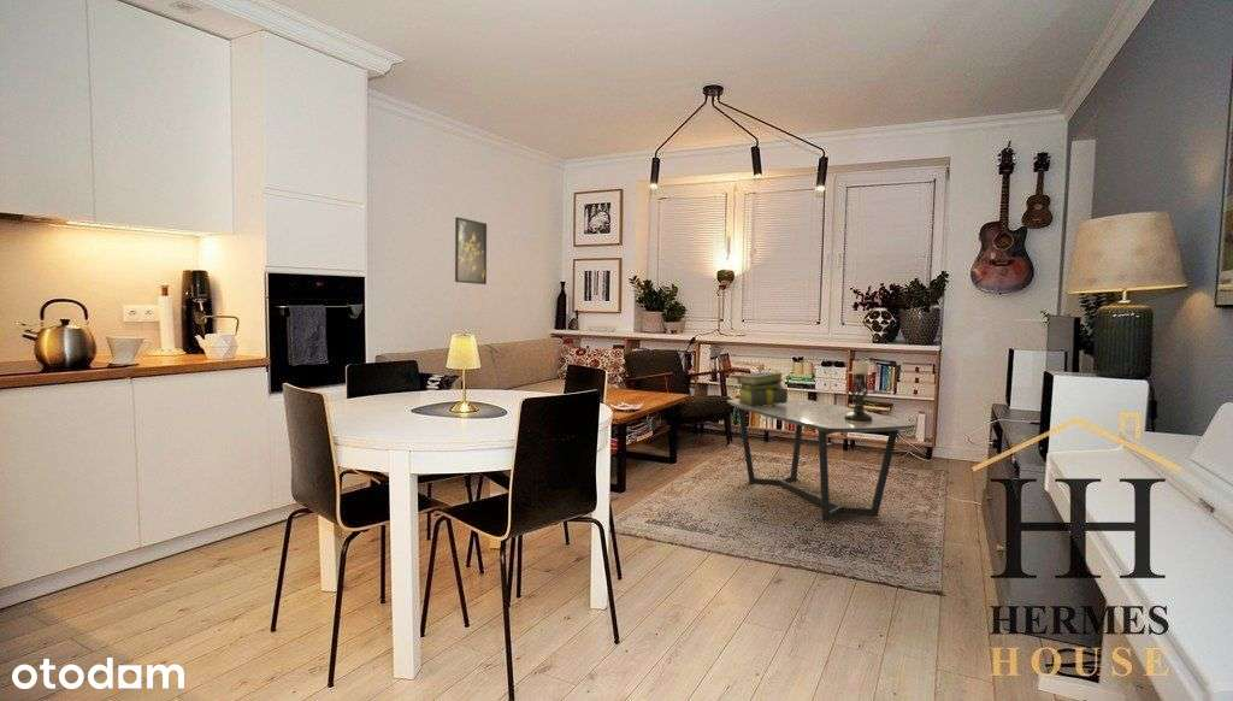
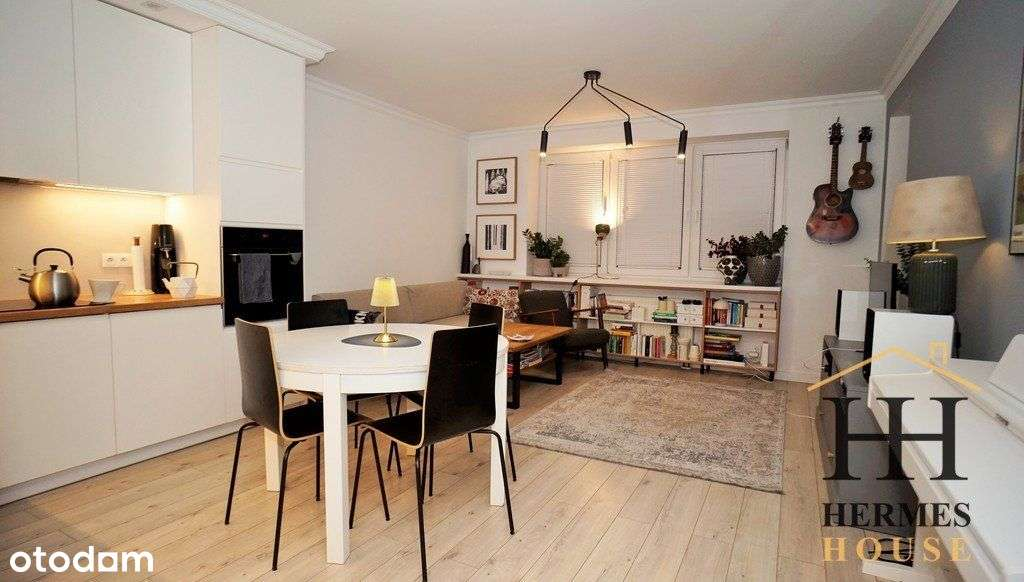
- coffee table [726,397,918,523]
- candle holder [844,358,873,422]
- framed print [454,216,488,285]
- stack of books [736,371,789,406]
